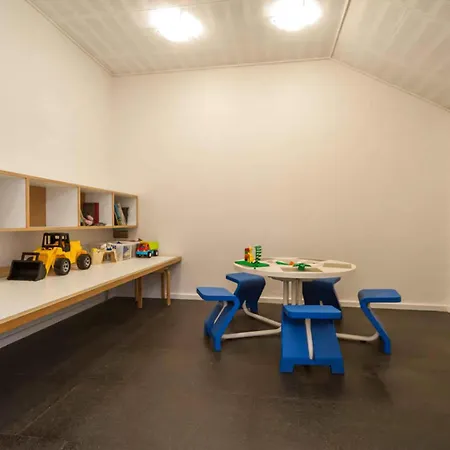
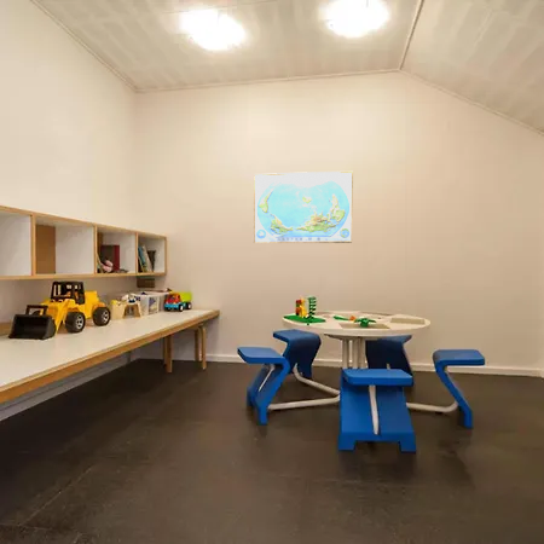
+ world map [253,170,354,244]
